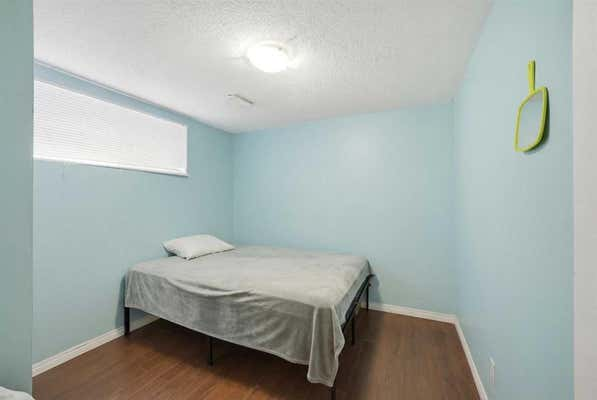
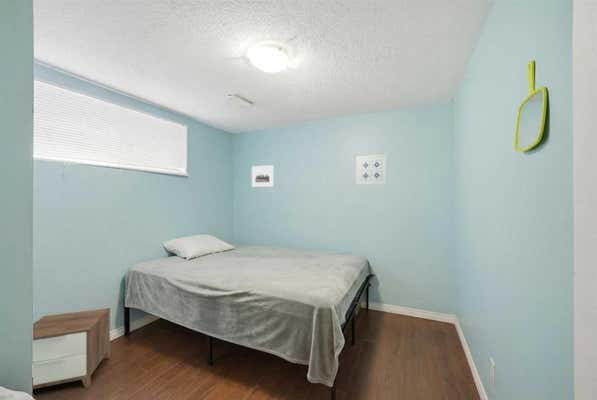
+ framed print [251,164,275,188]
+ nightstand [32,307,111,390]
+ wall art [356,154,388,186]
